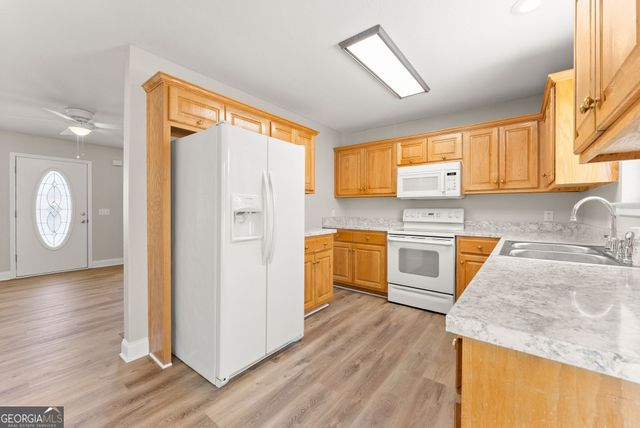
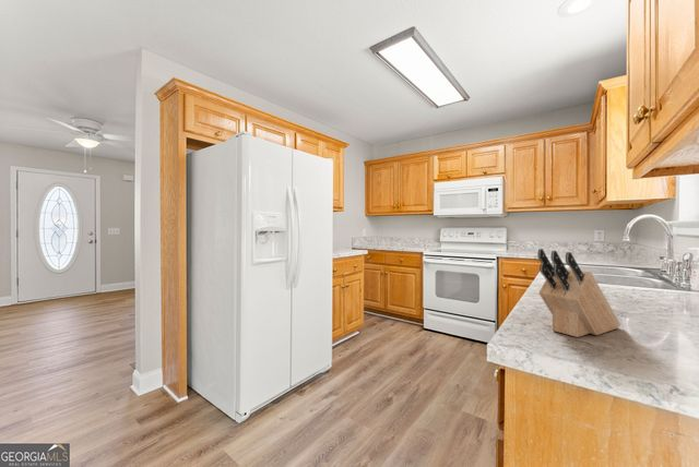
+ knife block [536,248,621,338]
